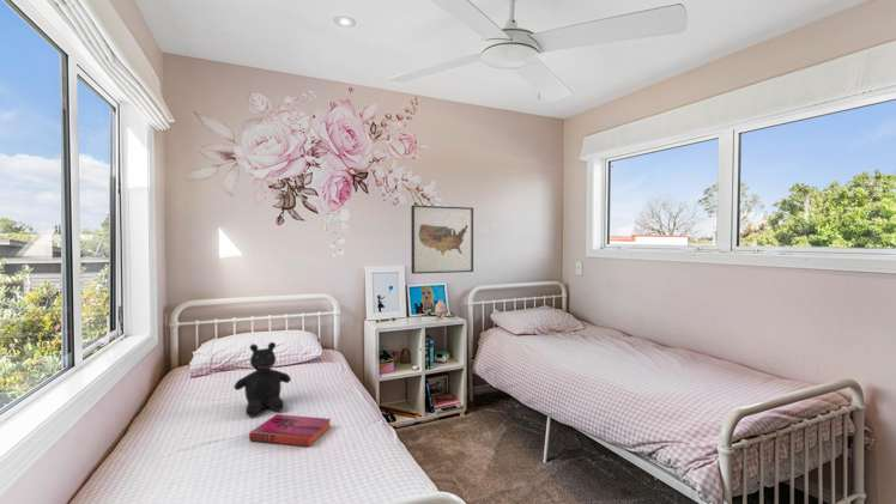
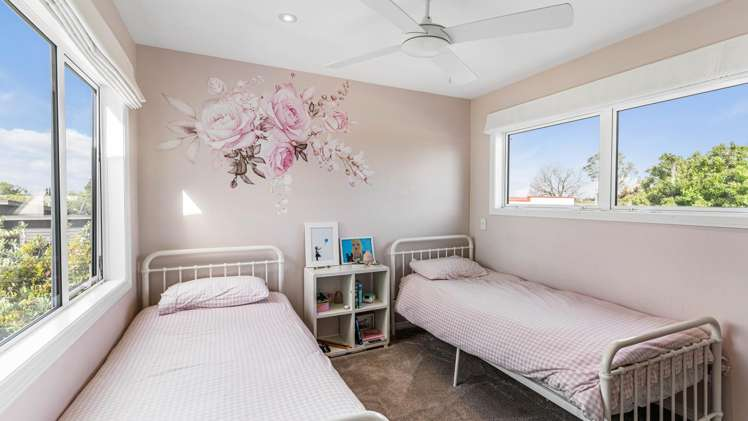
- wall art [410,205,474,275]
- hardback book [248,413,332,448]
- teddy bear [232,341,292,418]
